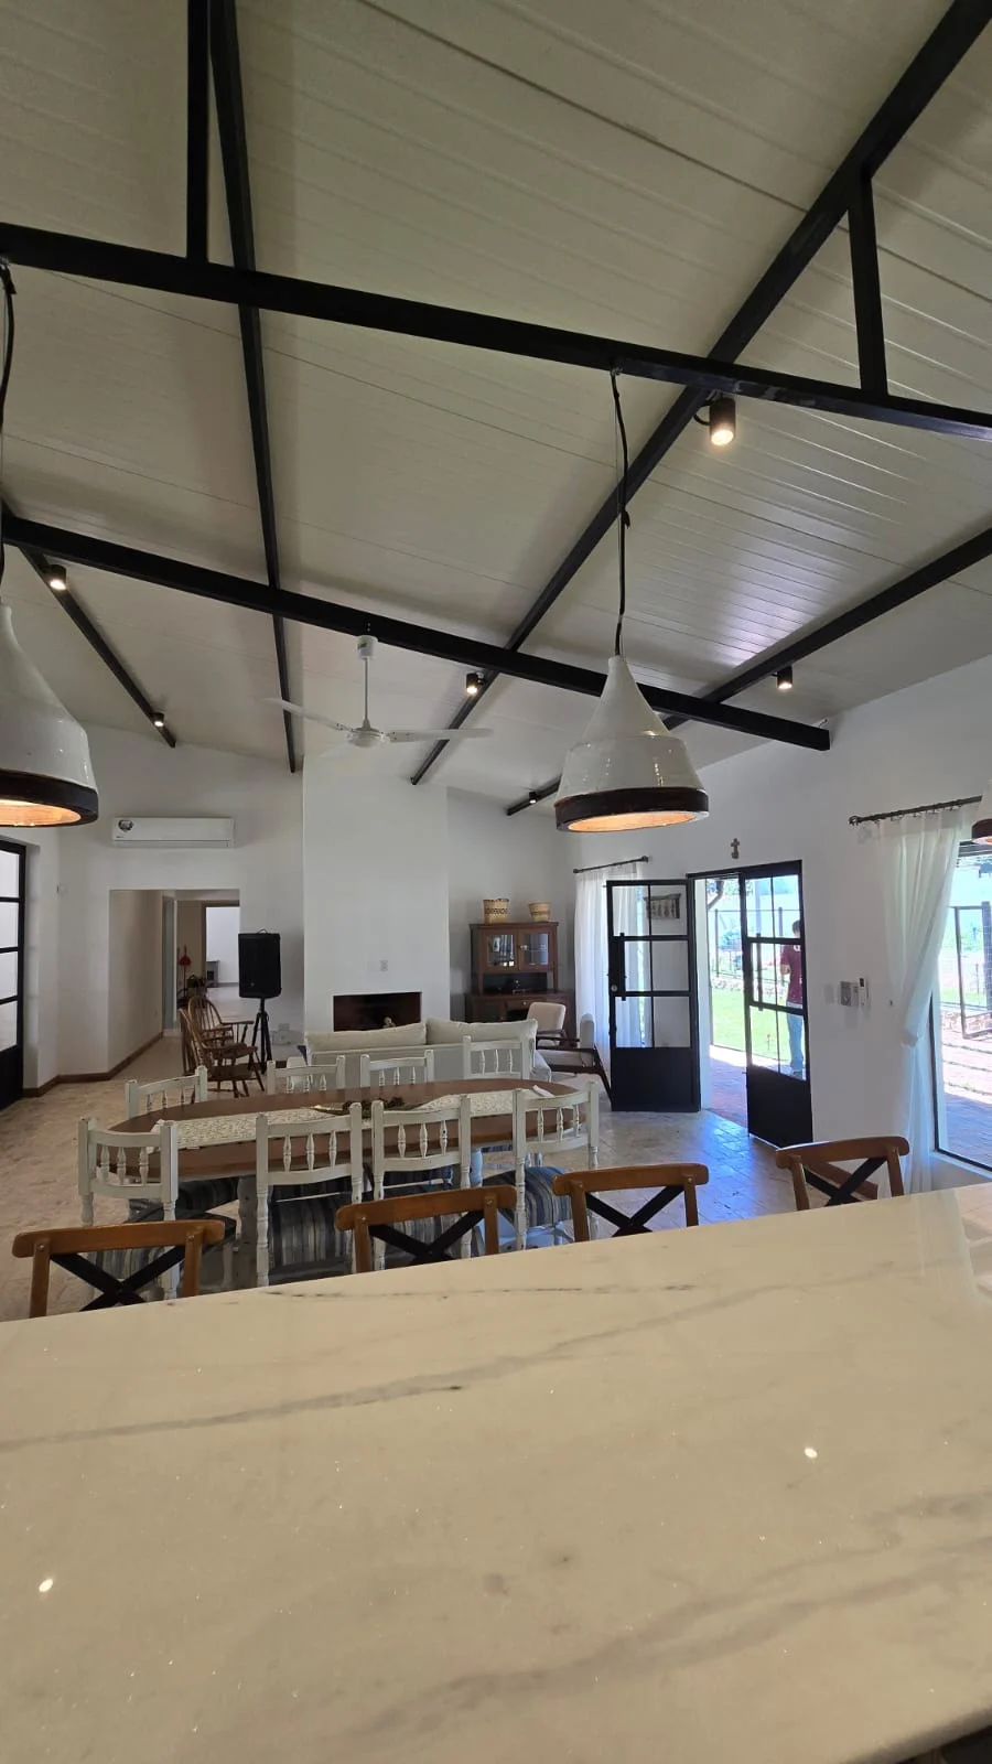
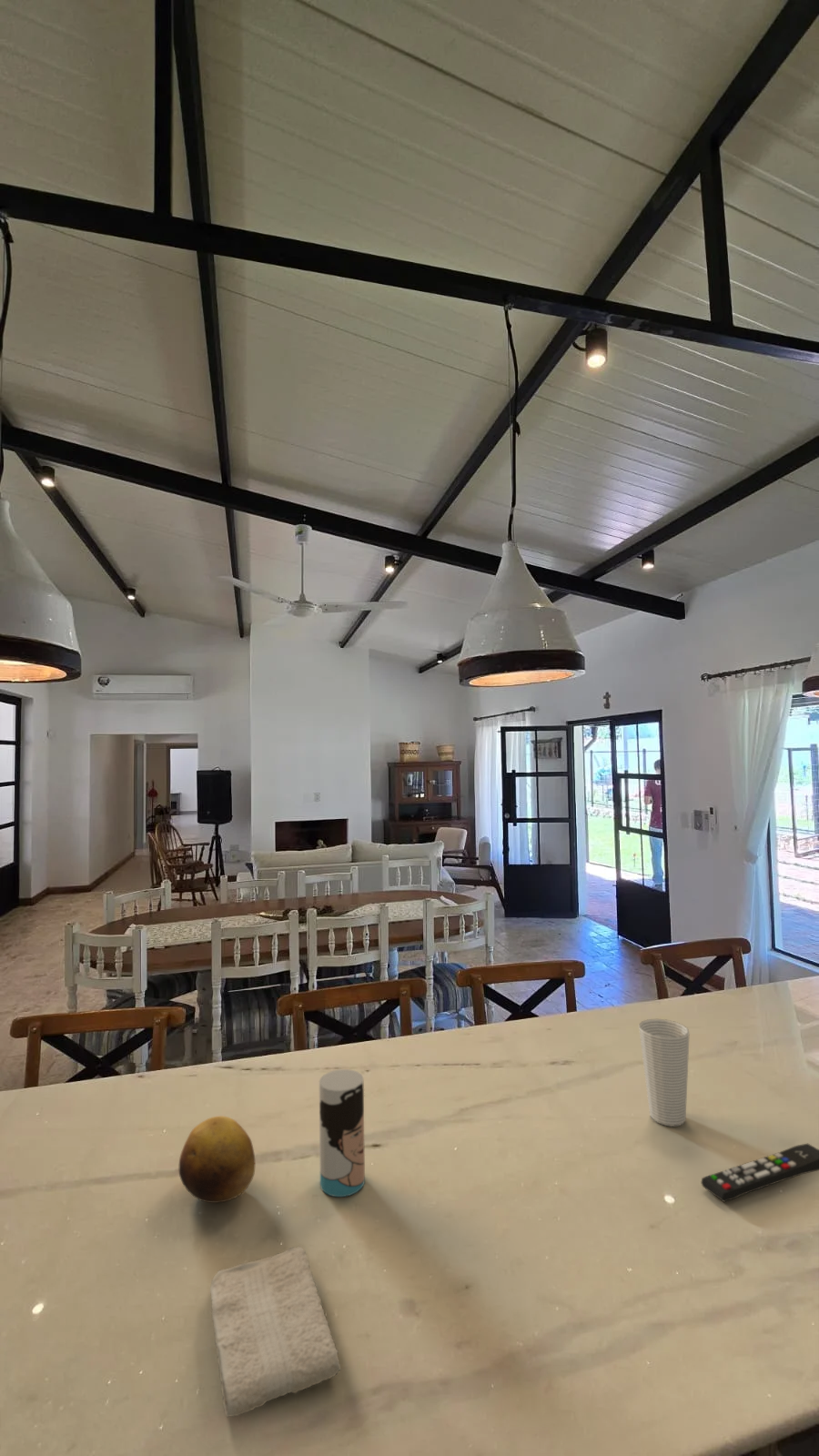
+ cup [319,1068,366,1198]
+ remote control [700,1143,819,1203]
+ washcloth [209,1247,342,1418]
+ fruit [178,1116,256,1204]
+ cup [638,1018,691,1127]
